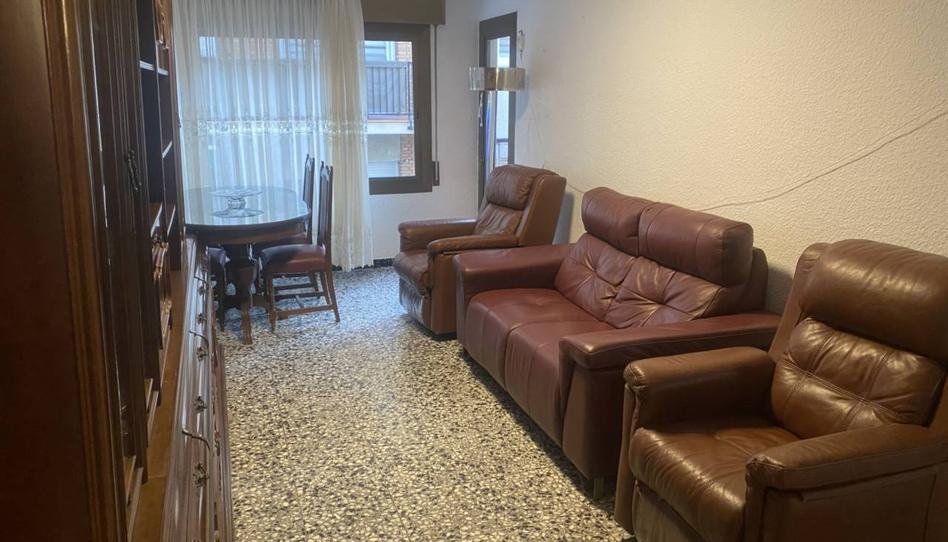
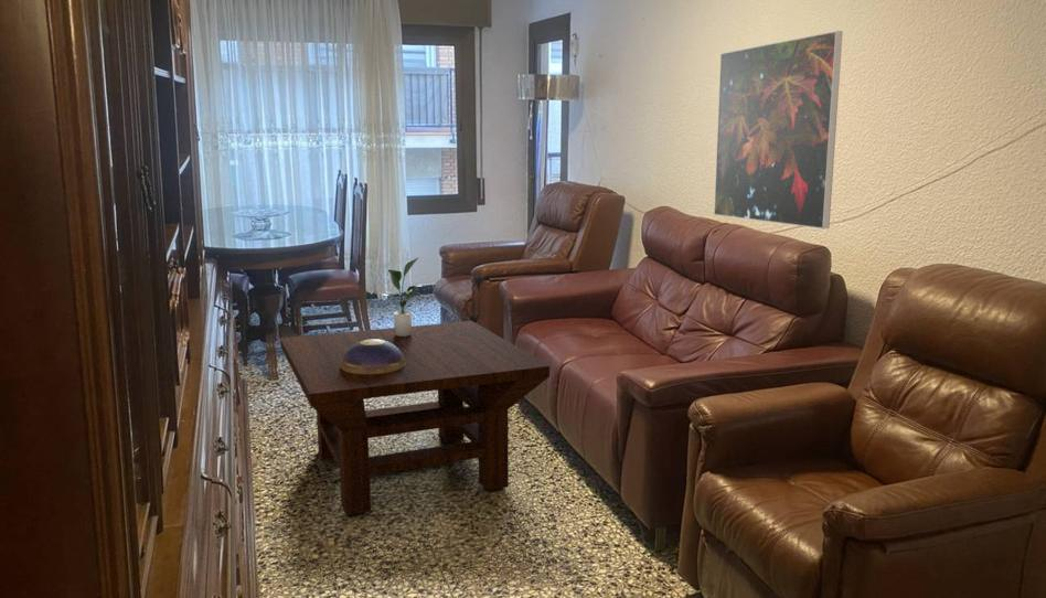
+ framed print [713,30,844,229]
+ potted plant [383,256,423,337]
+ coffee table [279,320,551,516]
+ decorative bowl [341,339,405,374]
